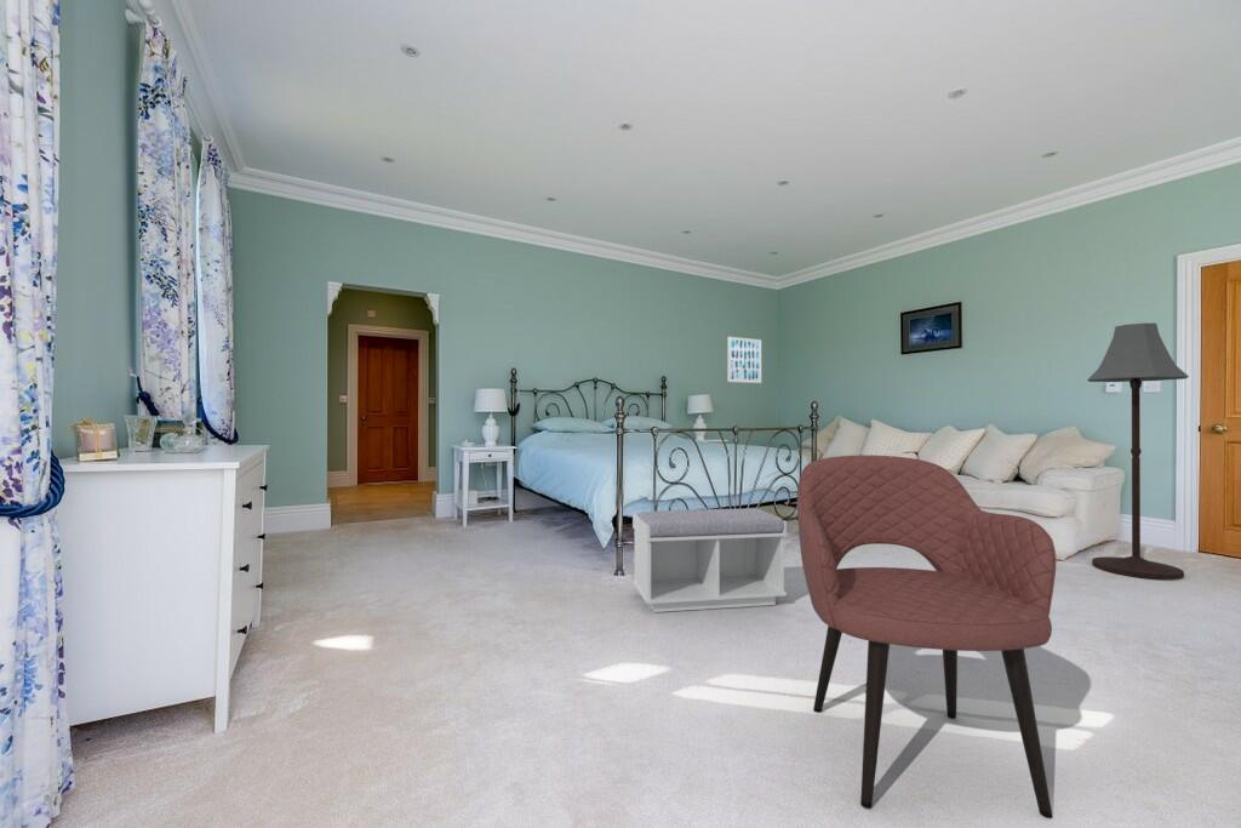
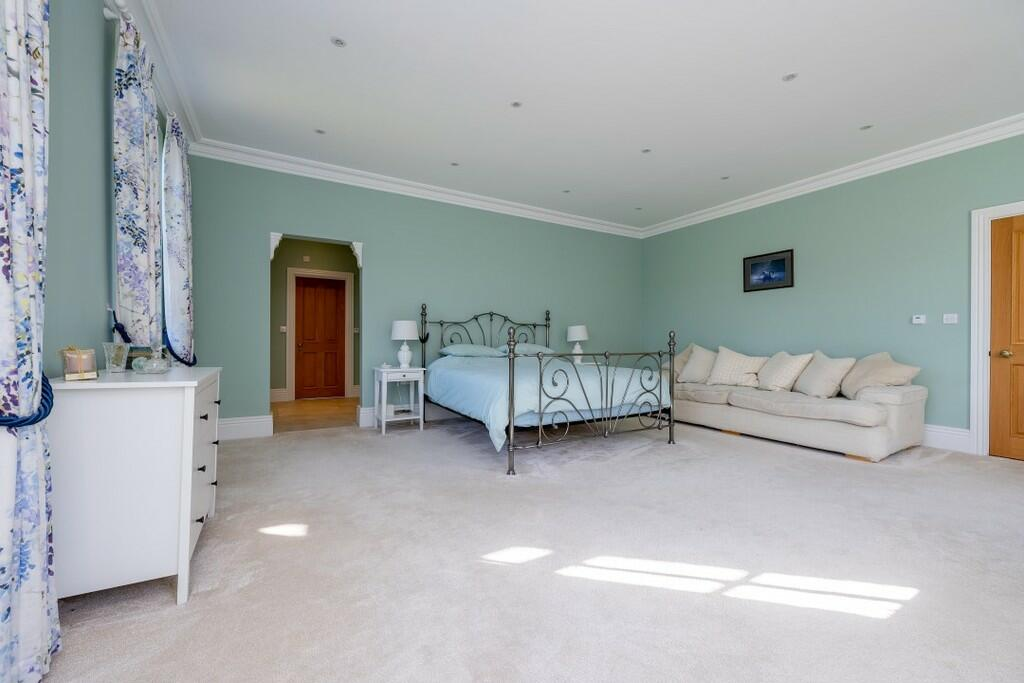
- bench [631,507,788,613]
- wall art [727,336,762,384]
- floor lamp [1086,322,1190,581]
- armchair [796,453,1058,820]
